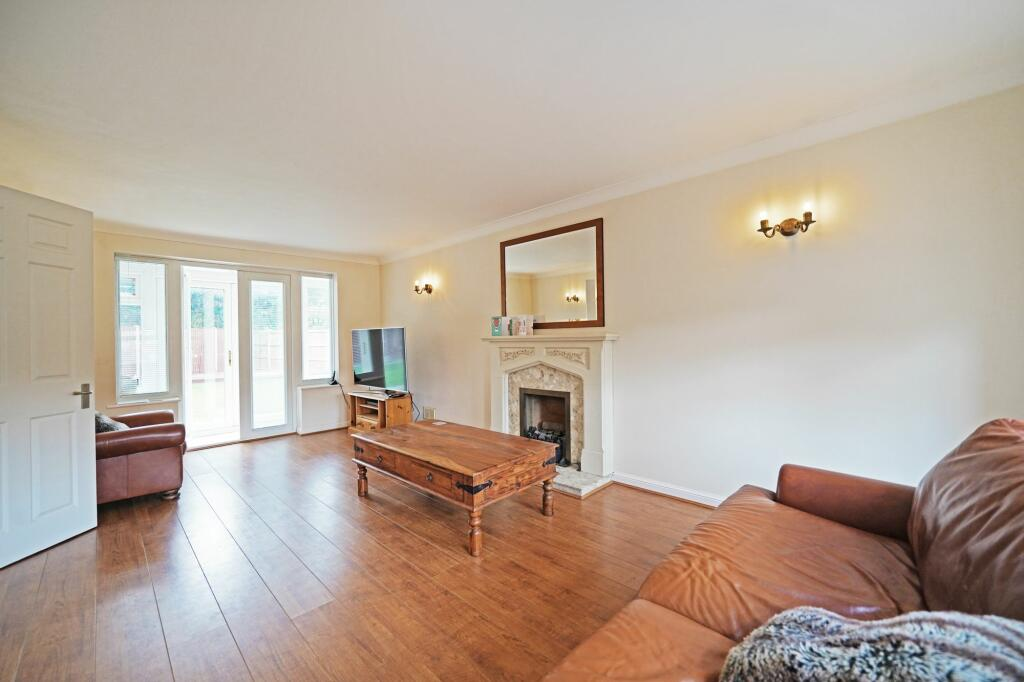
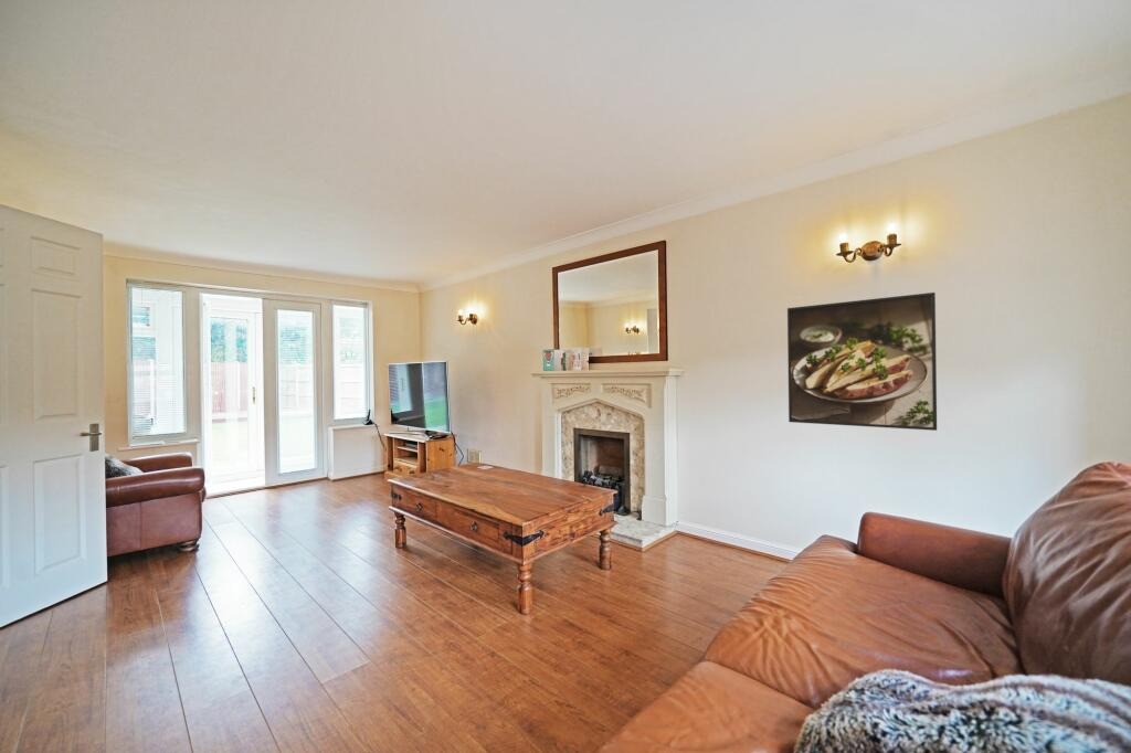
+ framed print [786,291,938,432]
